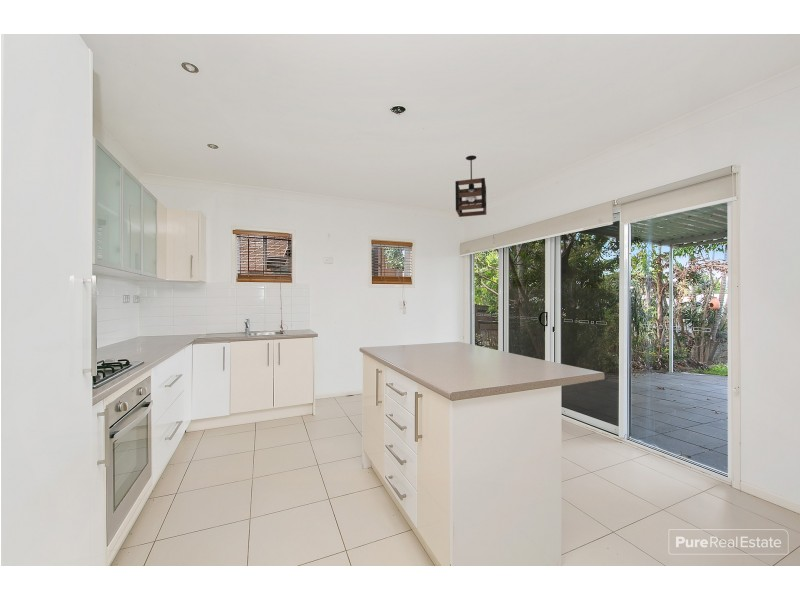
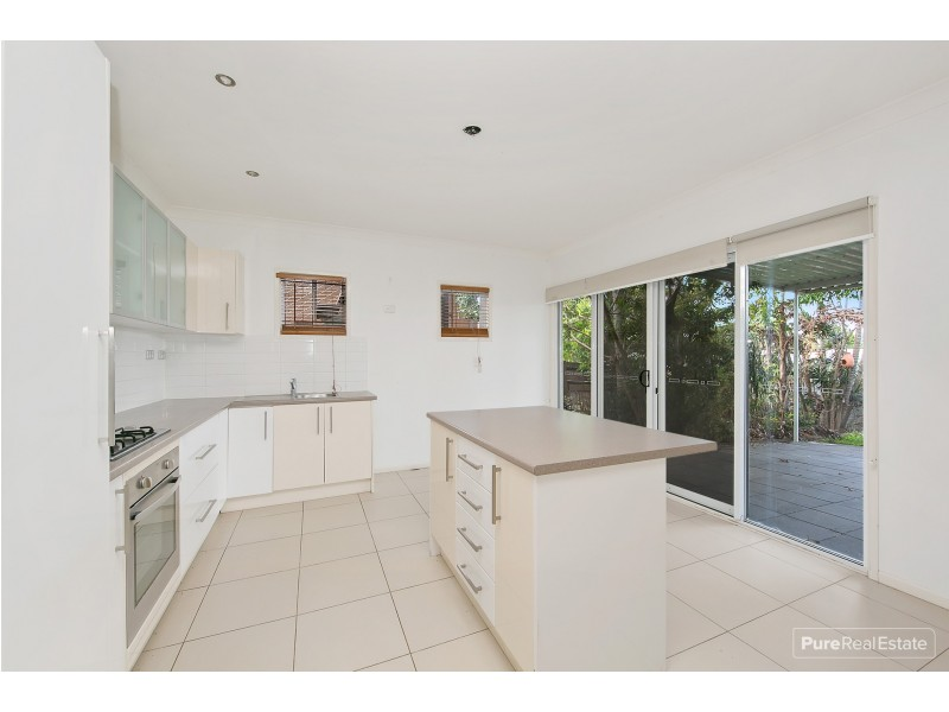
- pendant light [454,155,487,218]
